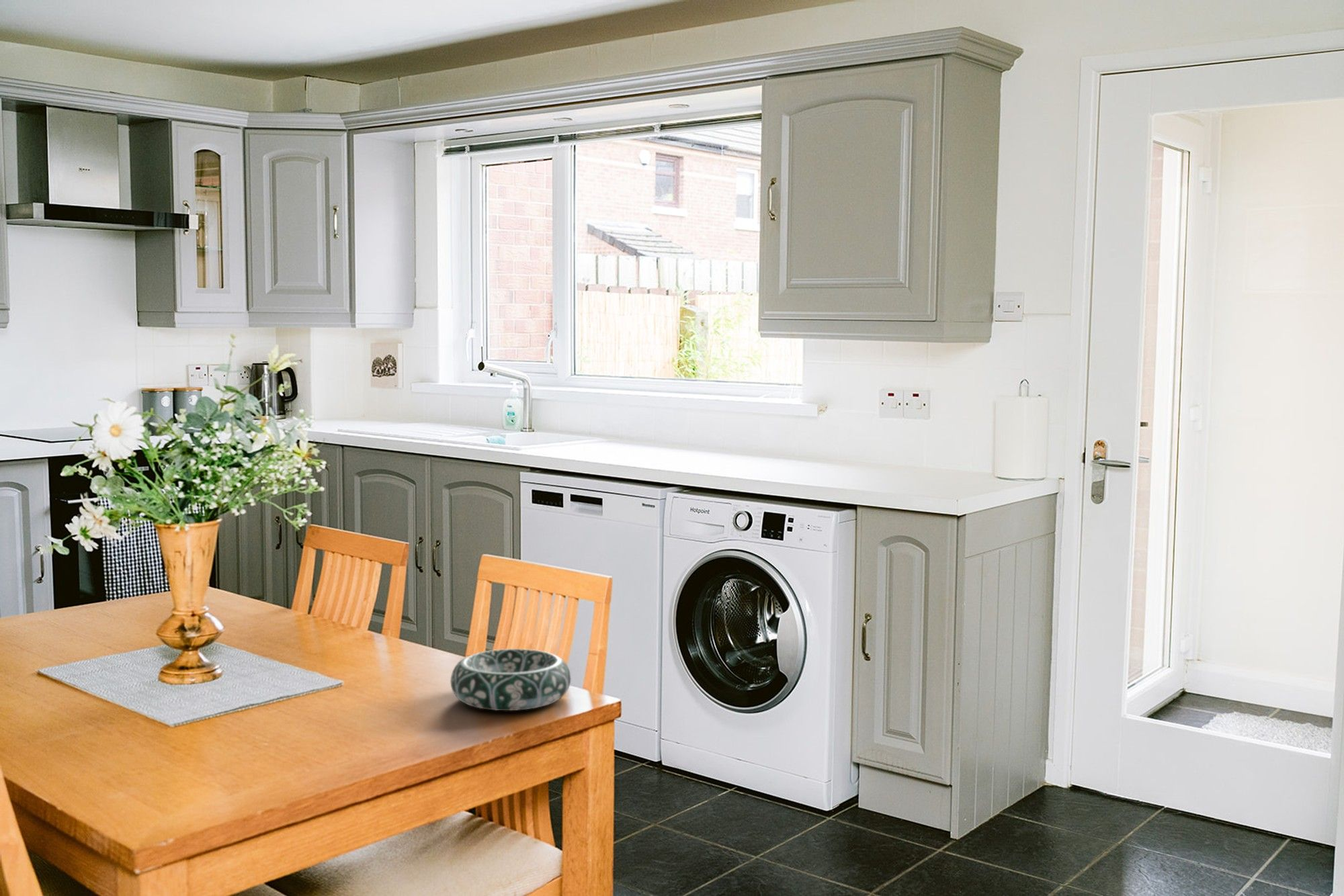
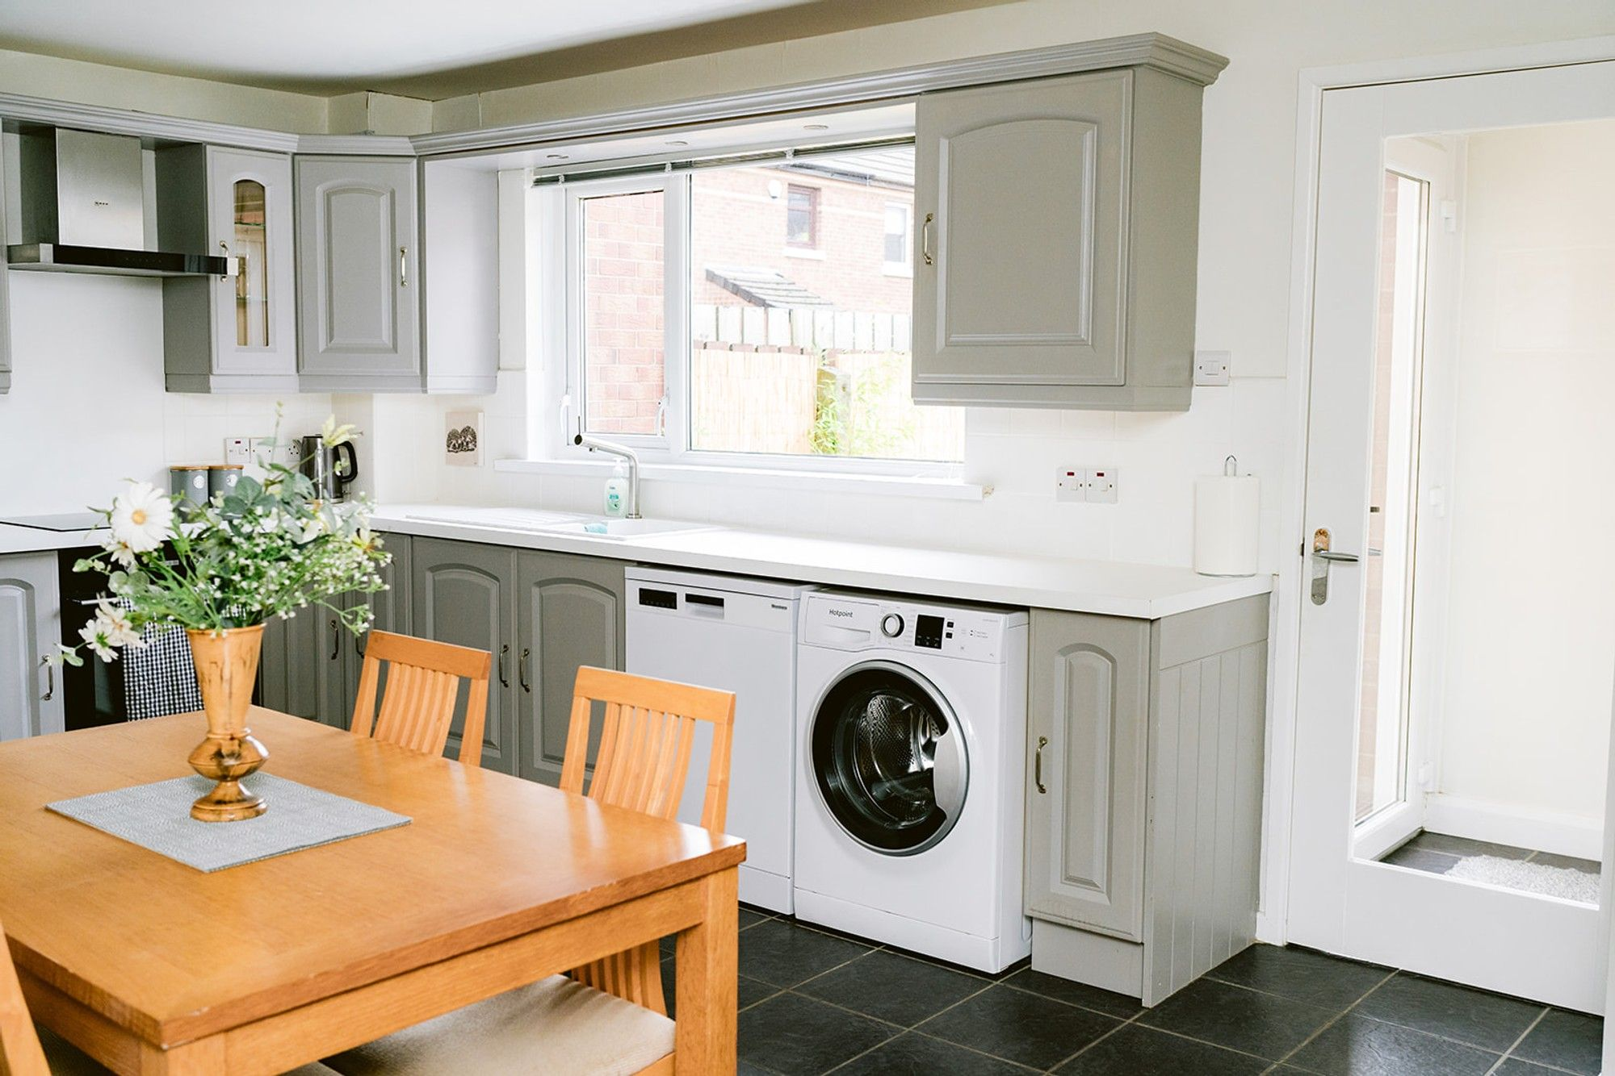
- decorative bowl [450,648,572,711]
